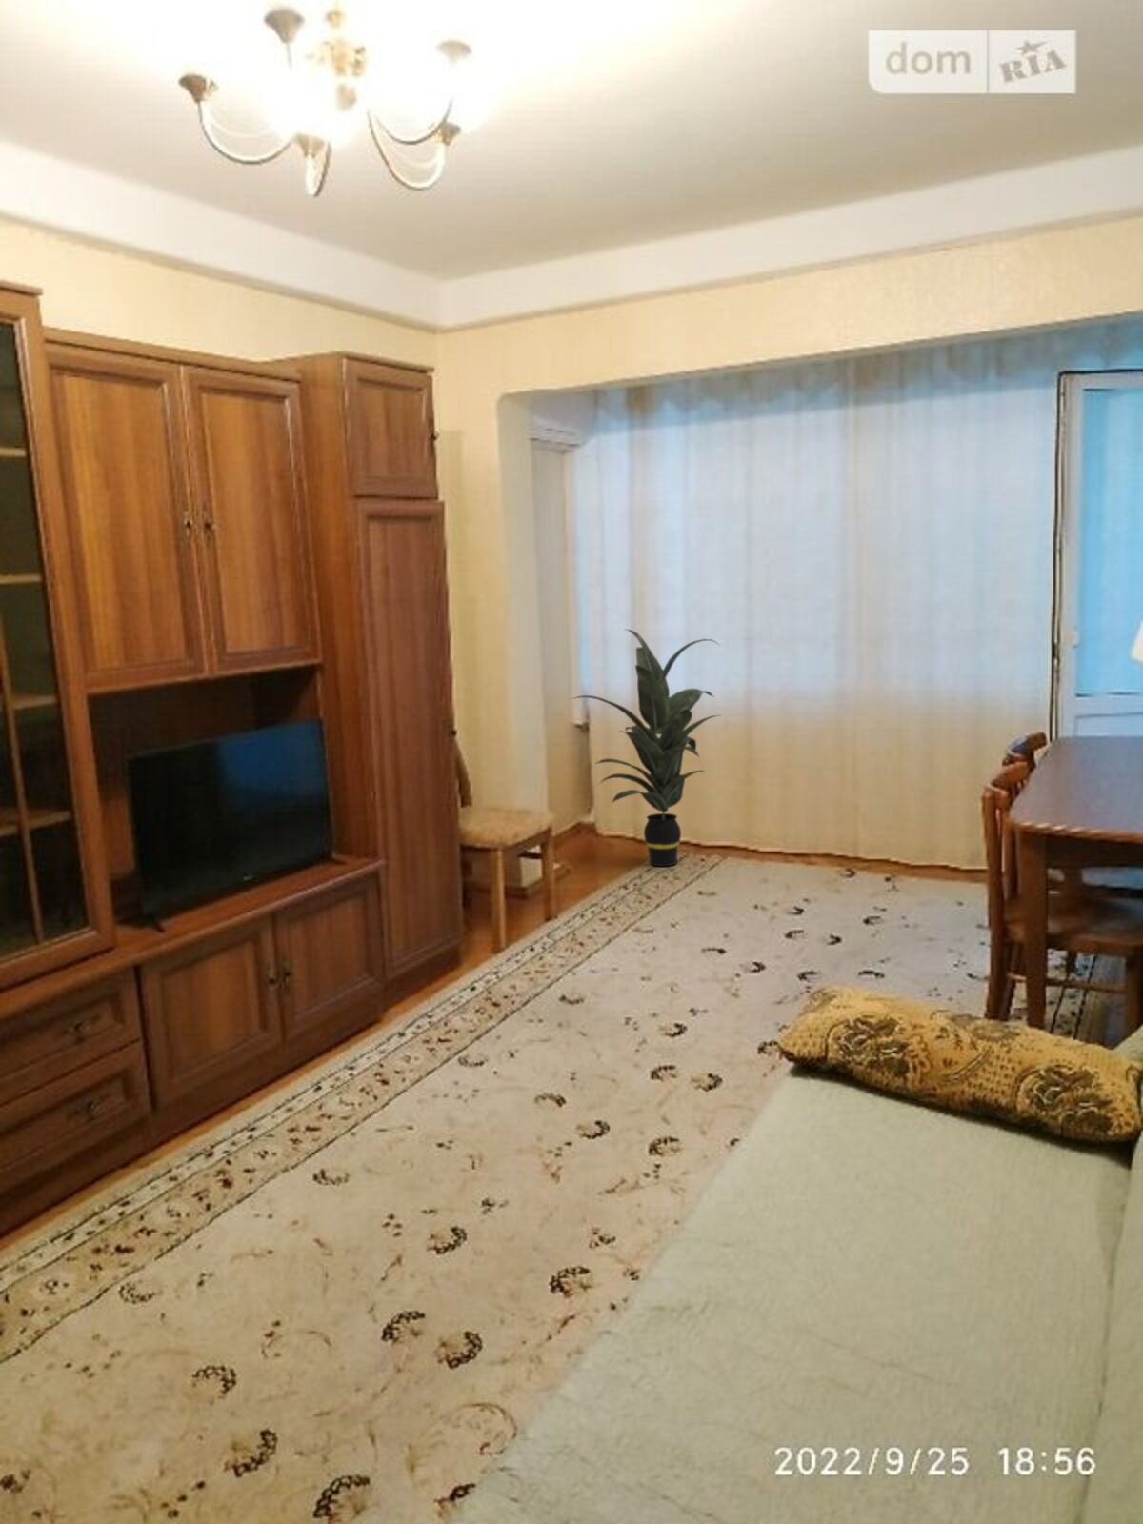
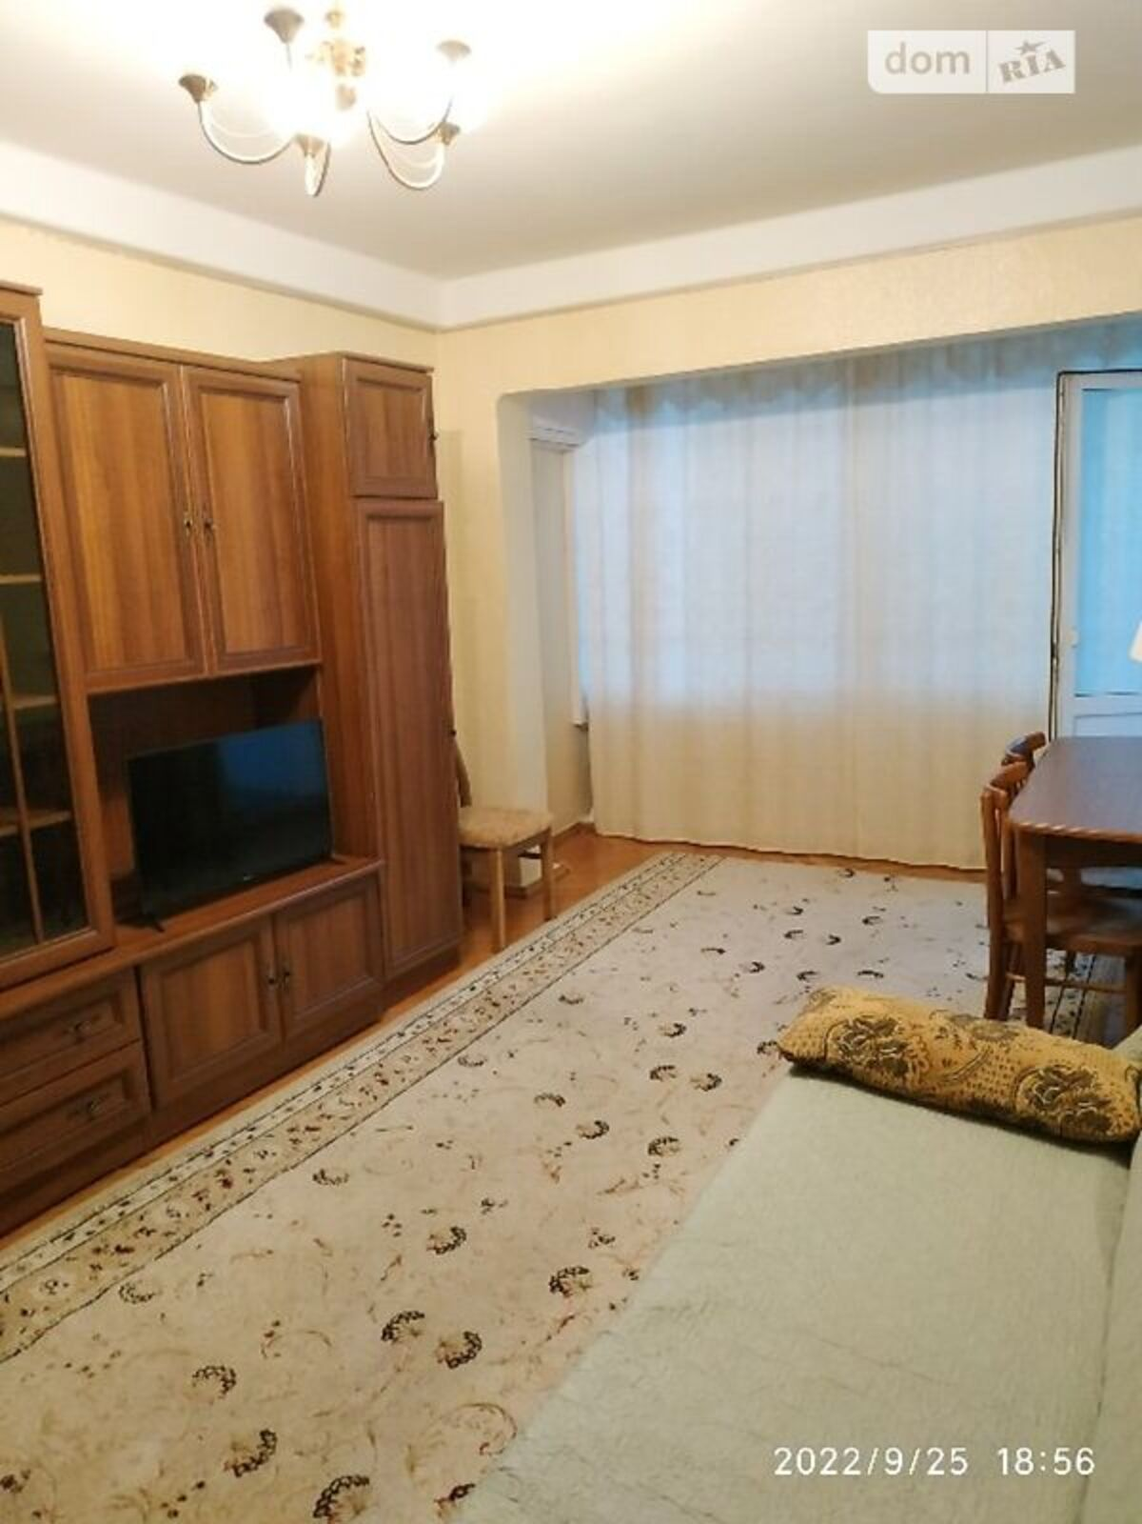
- indoor plant [570,629,720,868]
